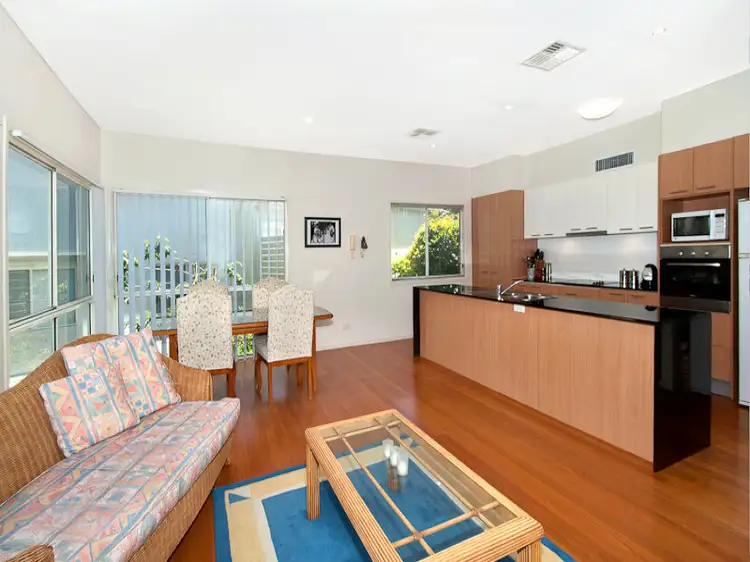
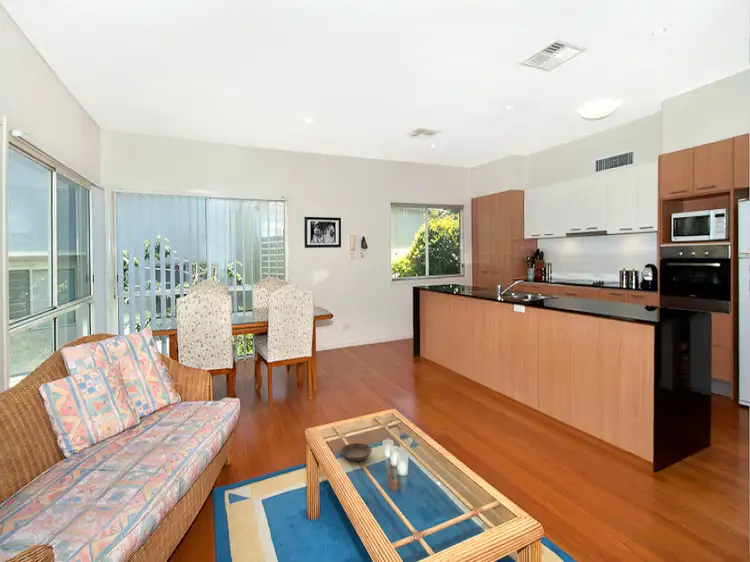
+ saucer [340,442,373,462]
